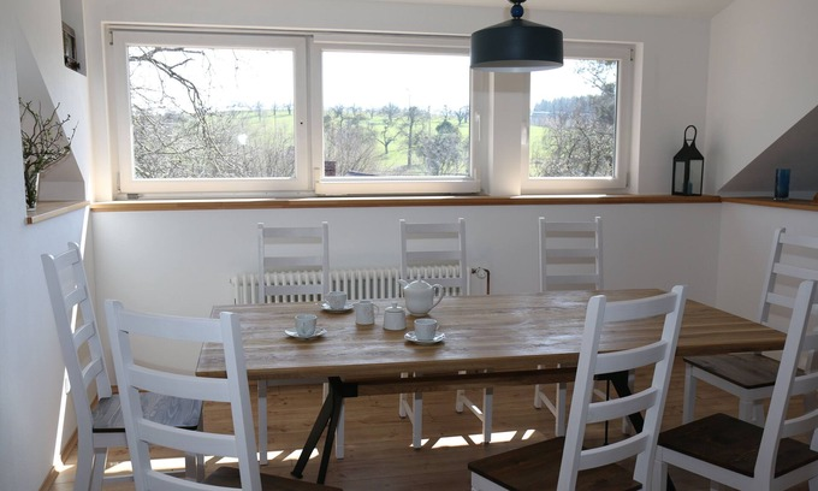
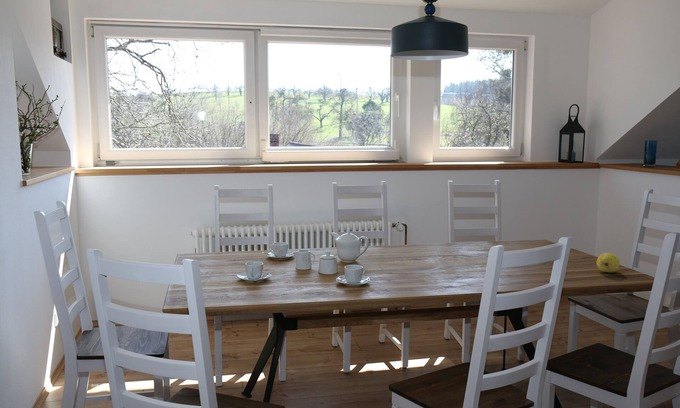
+ fruit [596,252,621,274]
